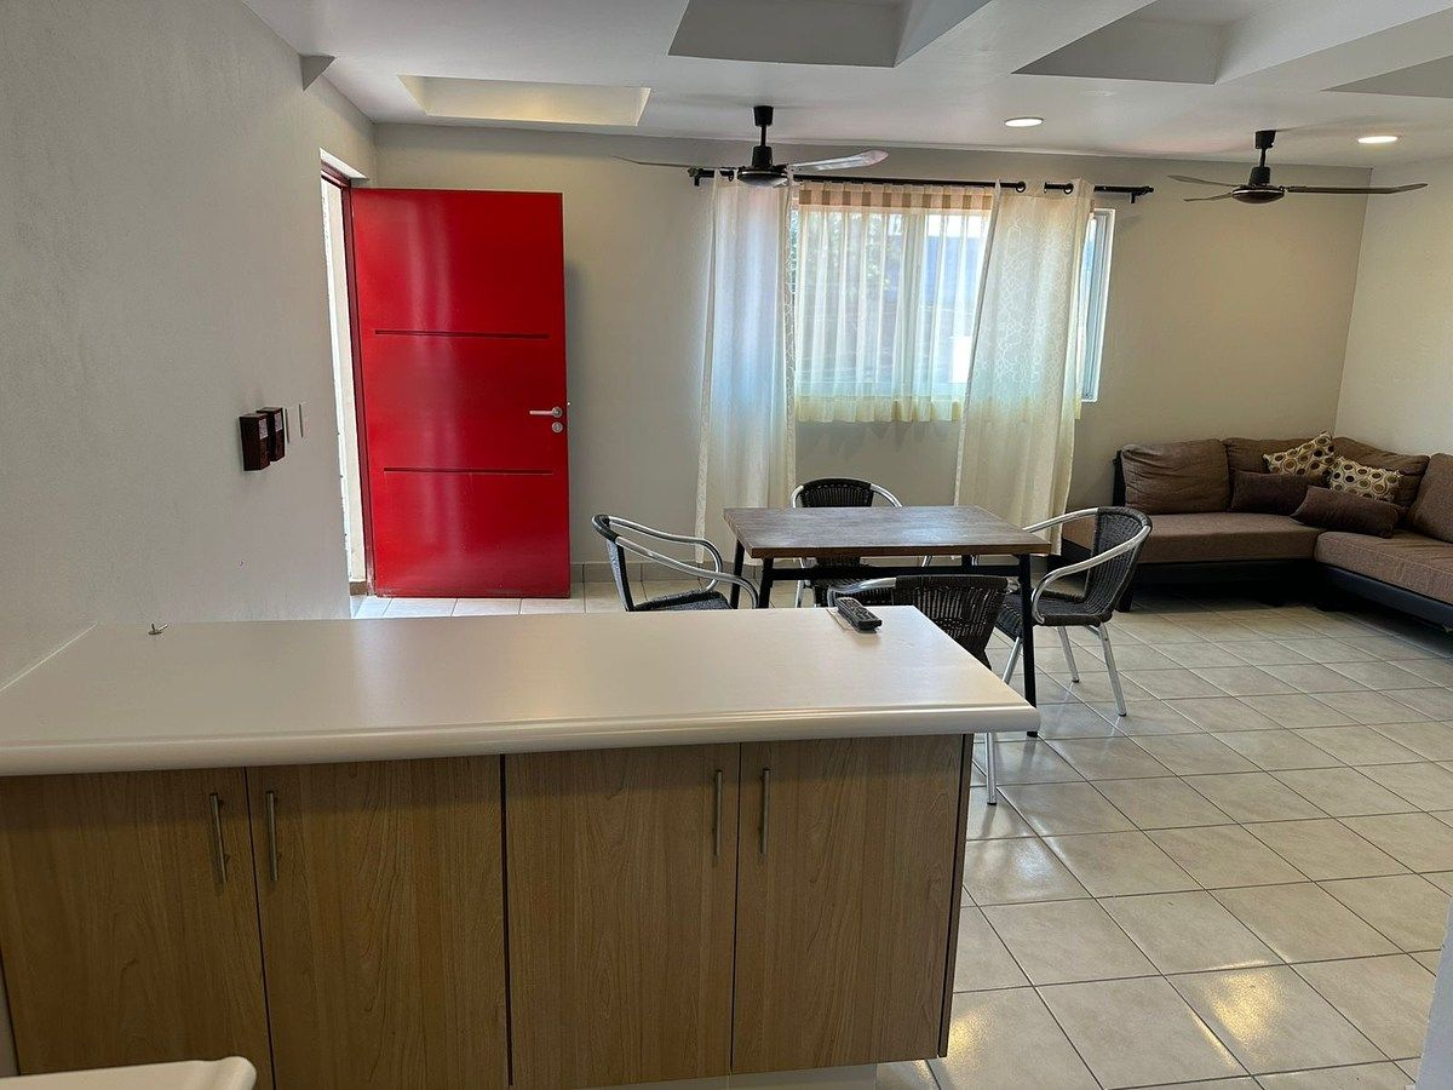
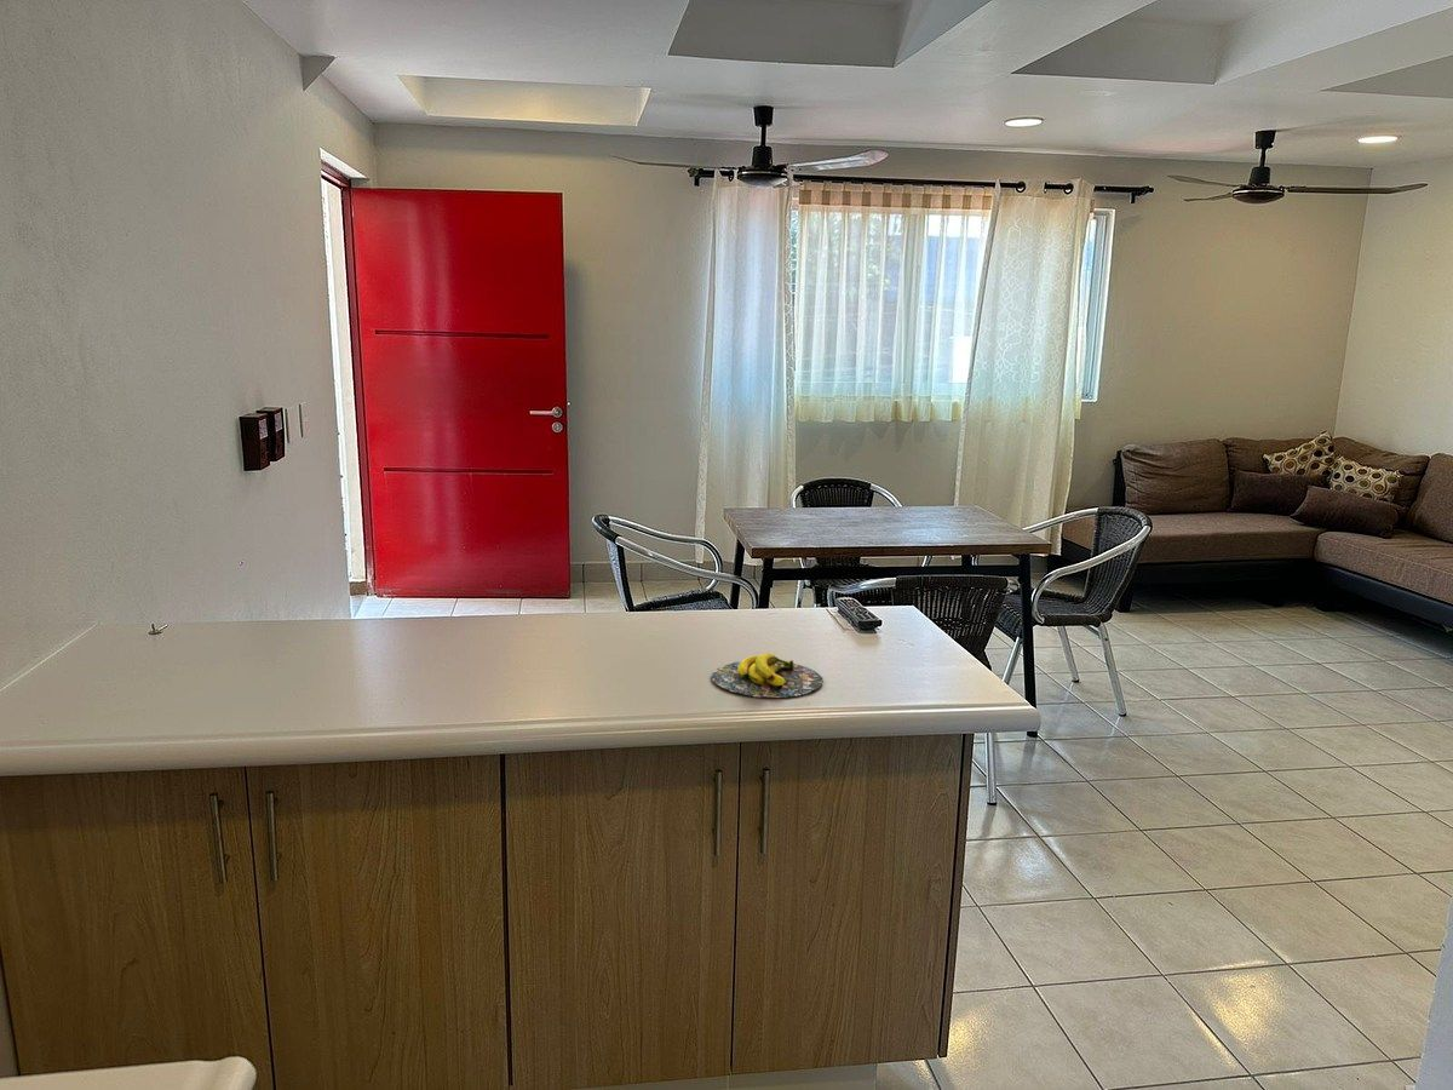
+ banana [711,652,825,699]
